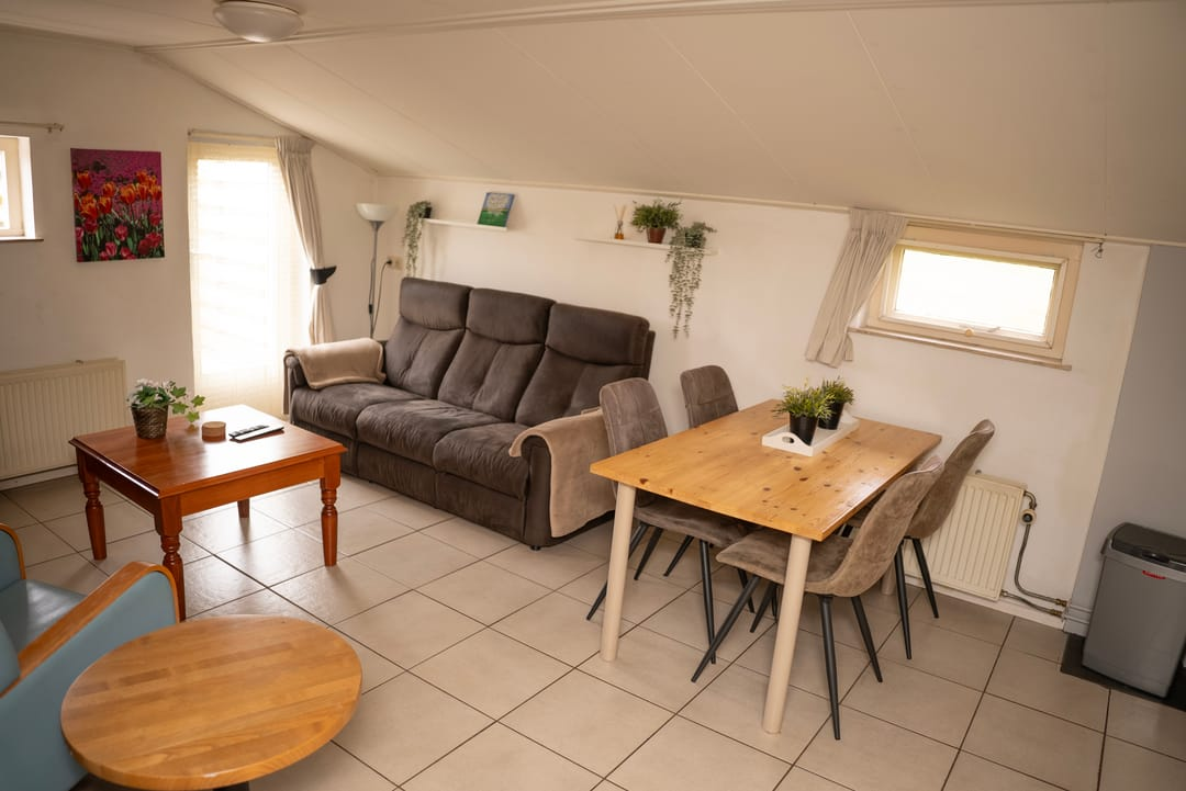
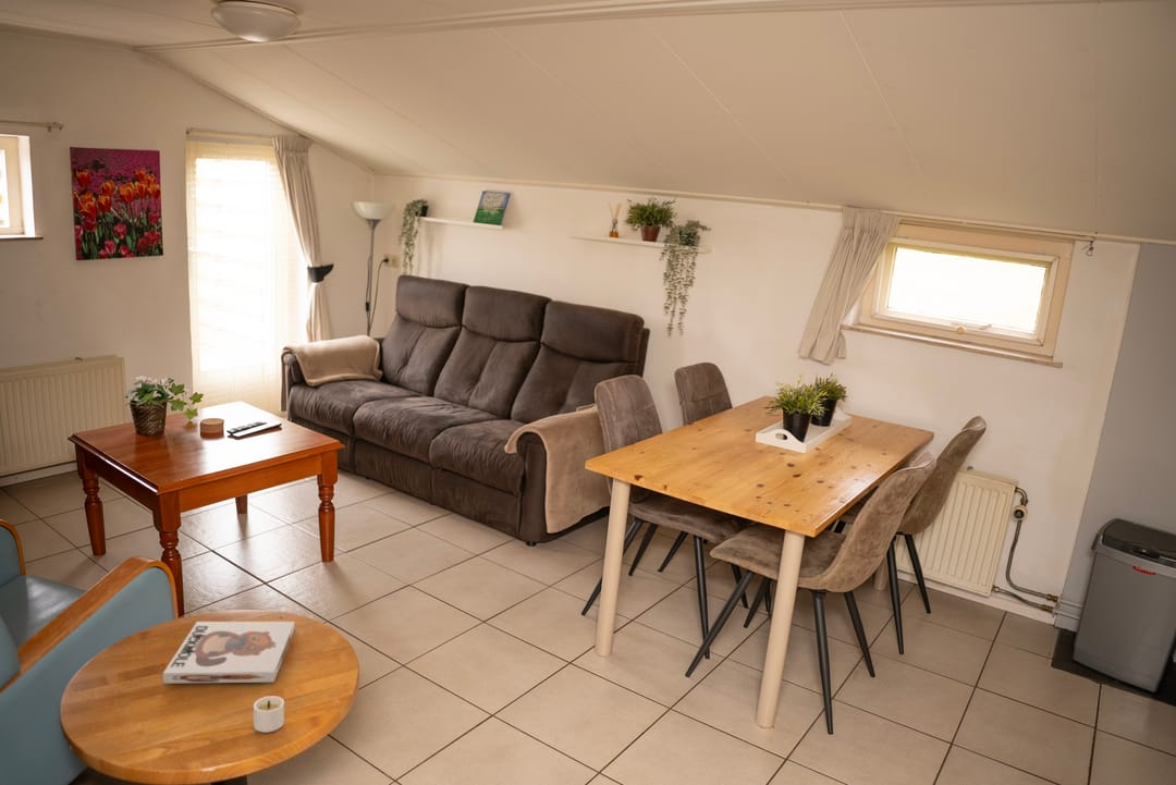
+ candle [253,695,285,734]
+ board game [162,621,296,685]
